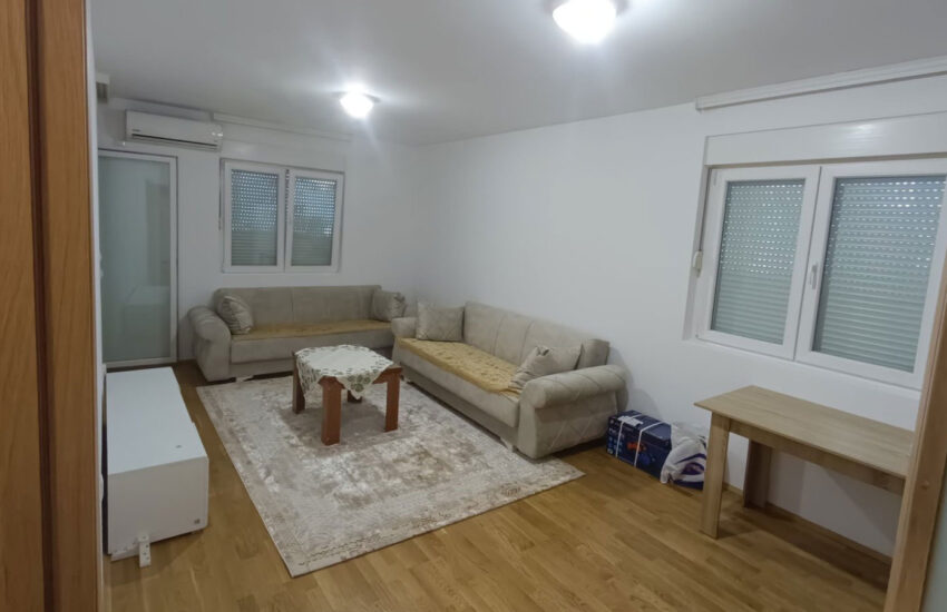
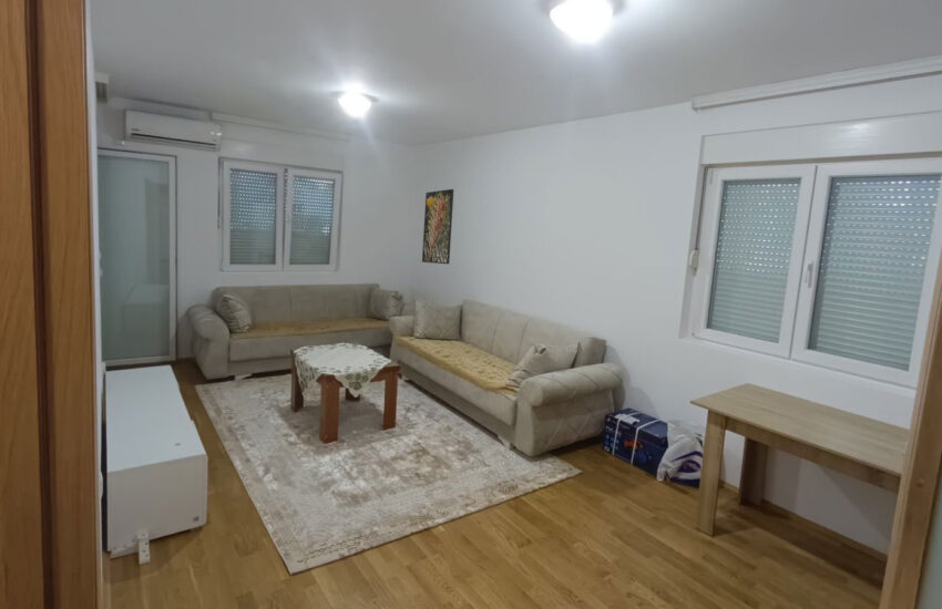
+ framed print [421,188,454,265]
